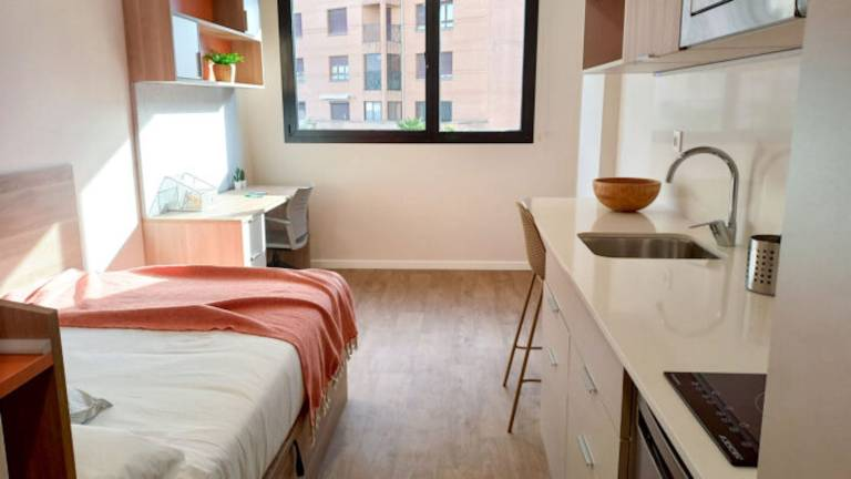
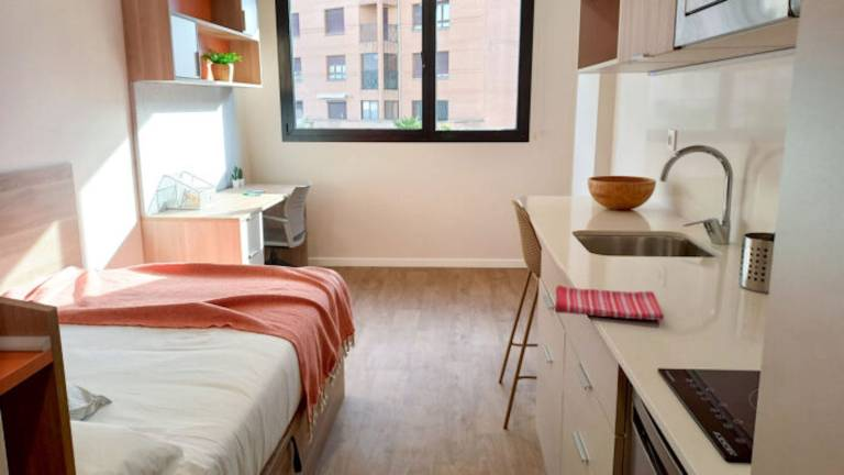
+ dish towel [554,284,665,321]
